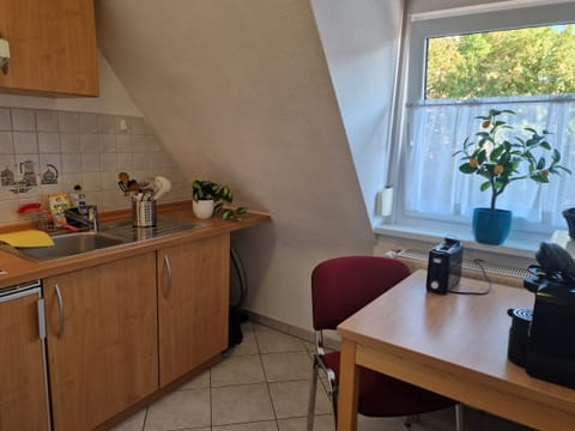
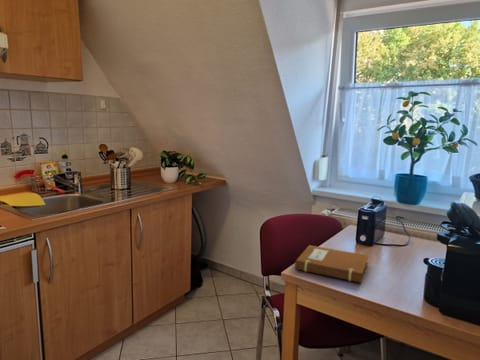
+ notebook [293,244,370,284]
